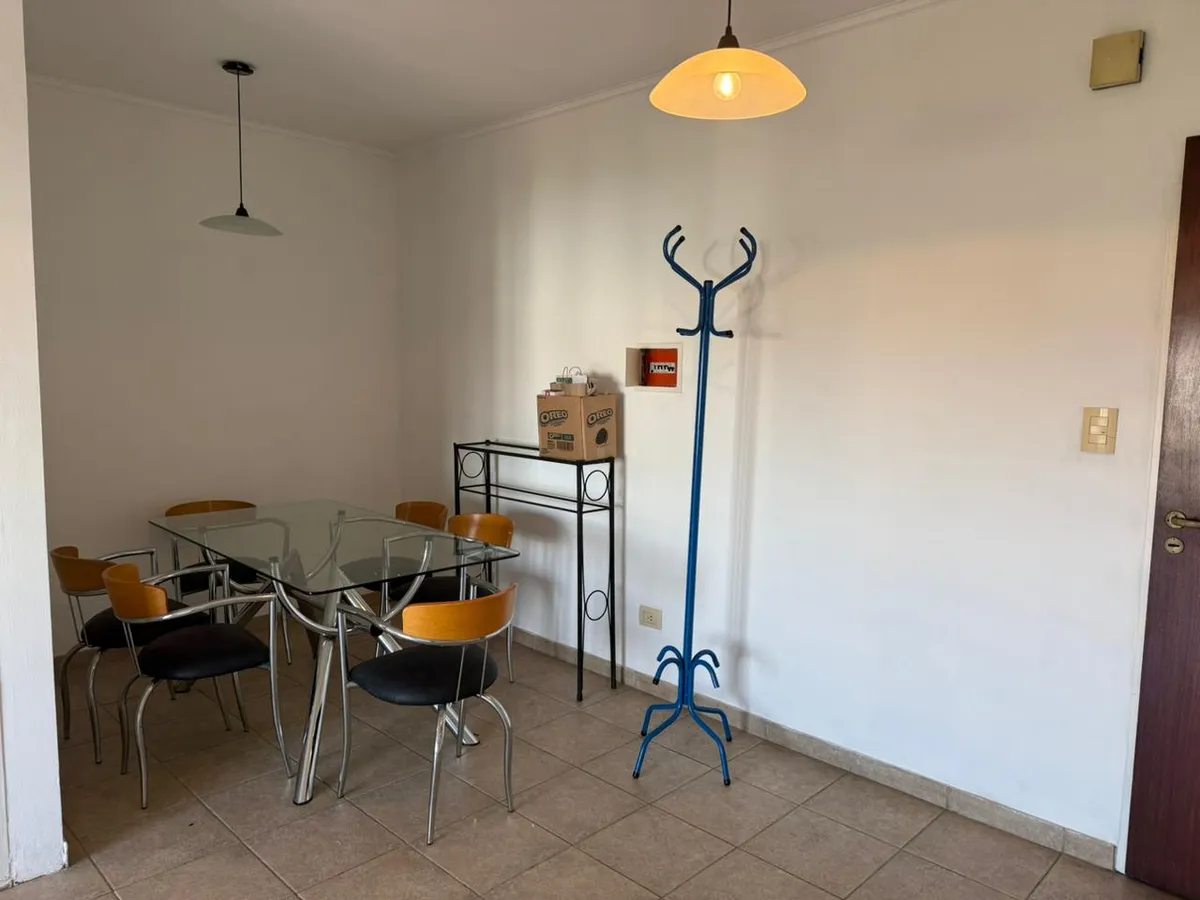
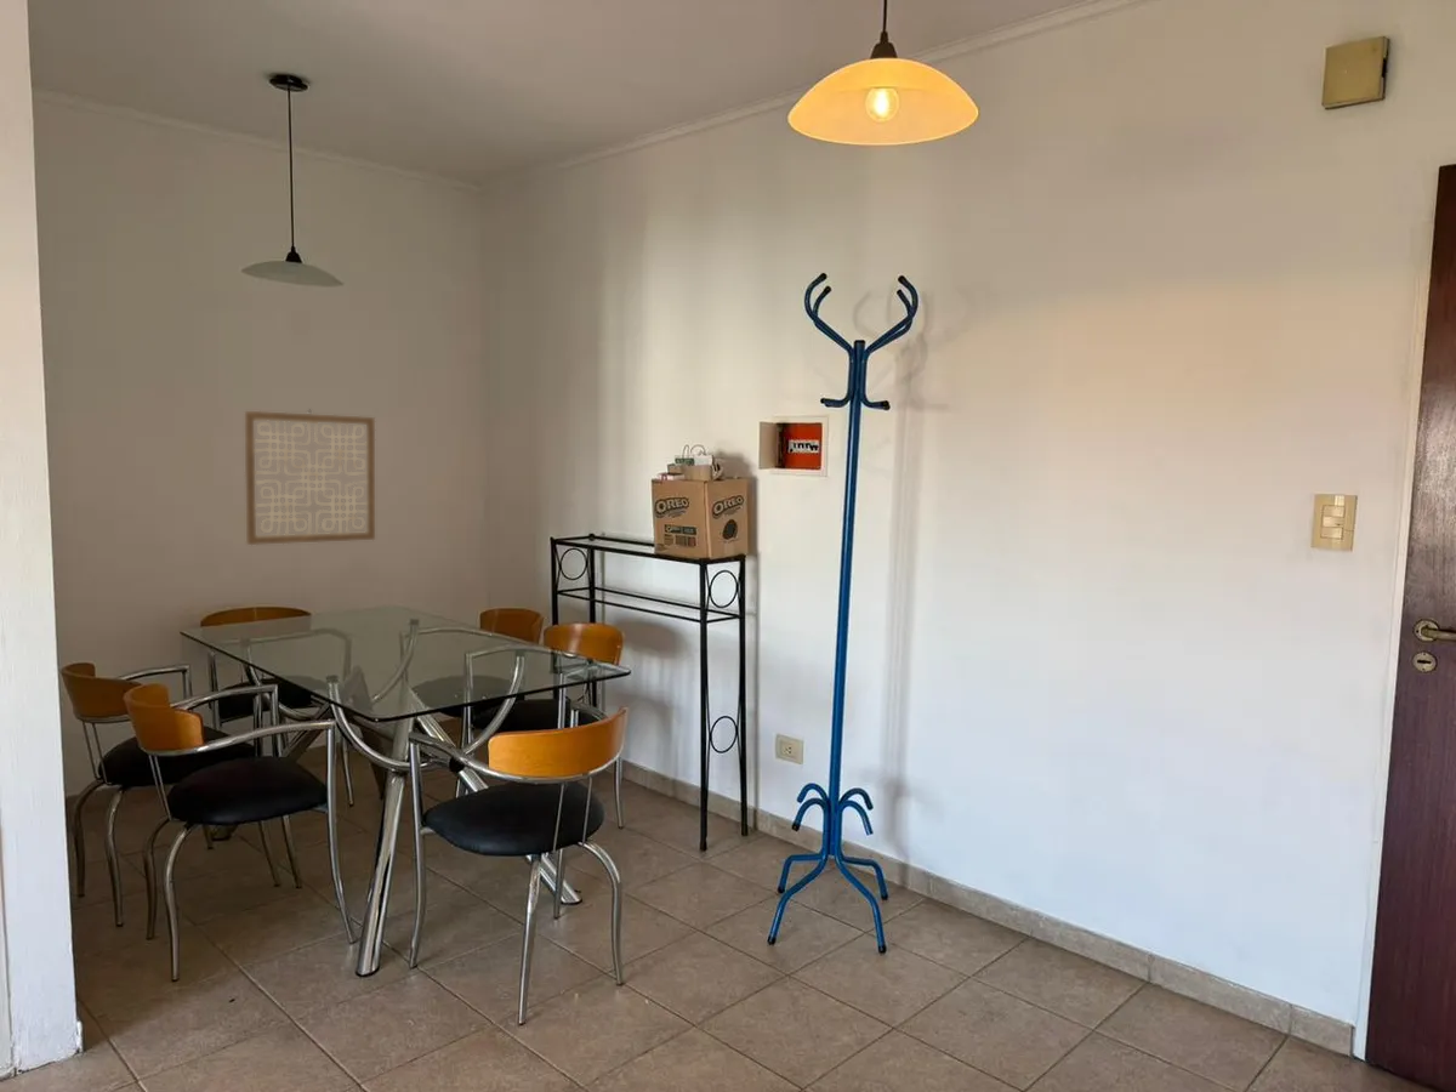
+ wall art [244,409,376,546]
